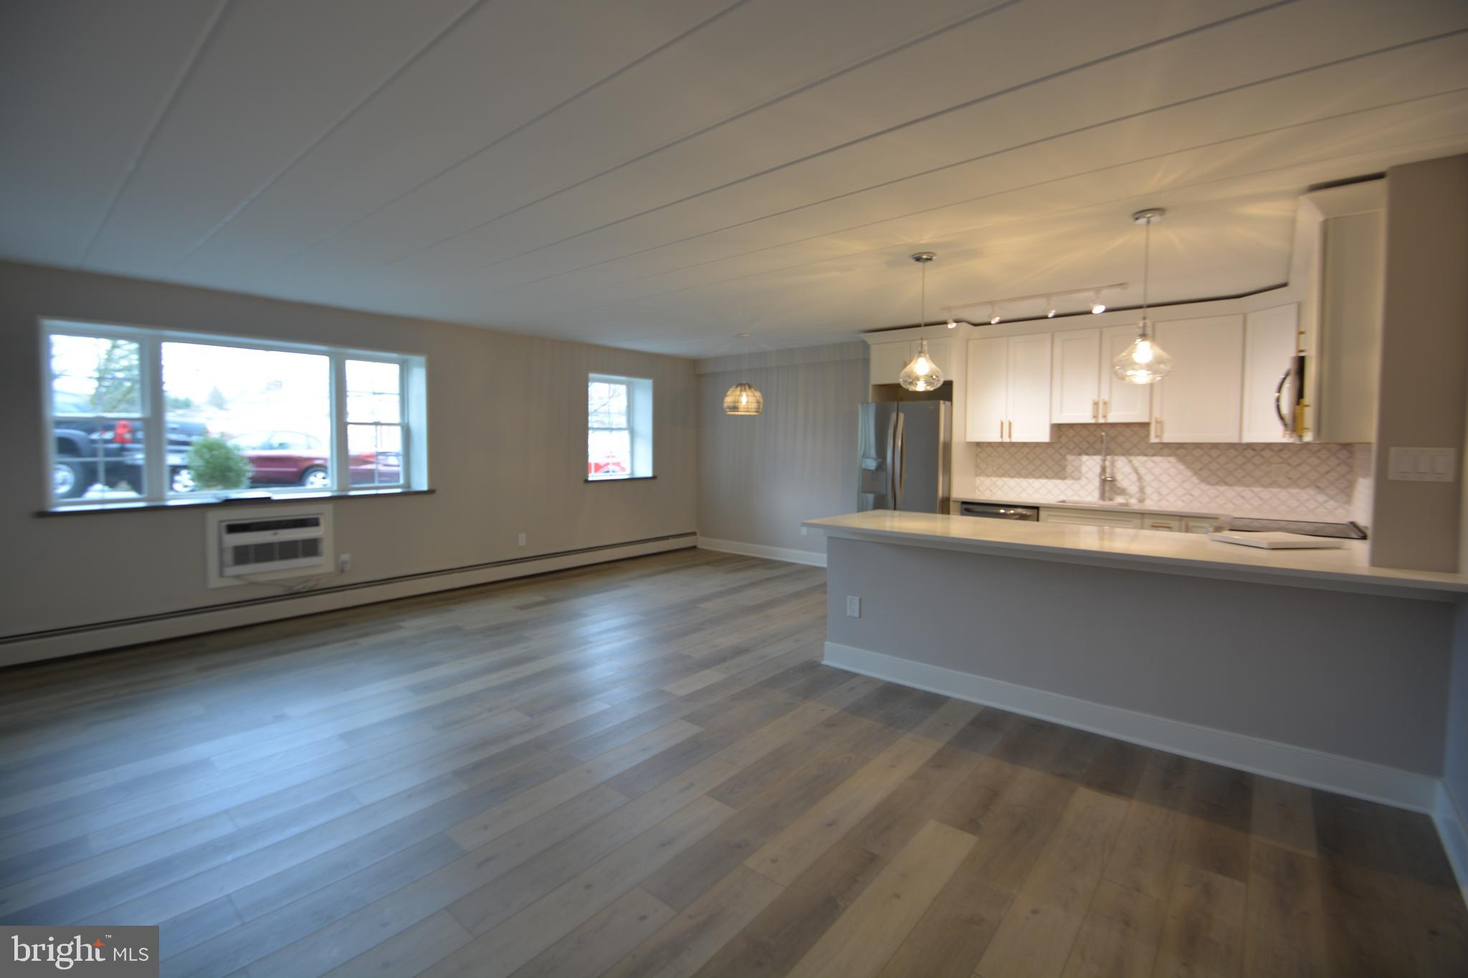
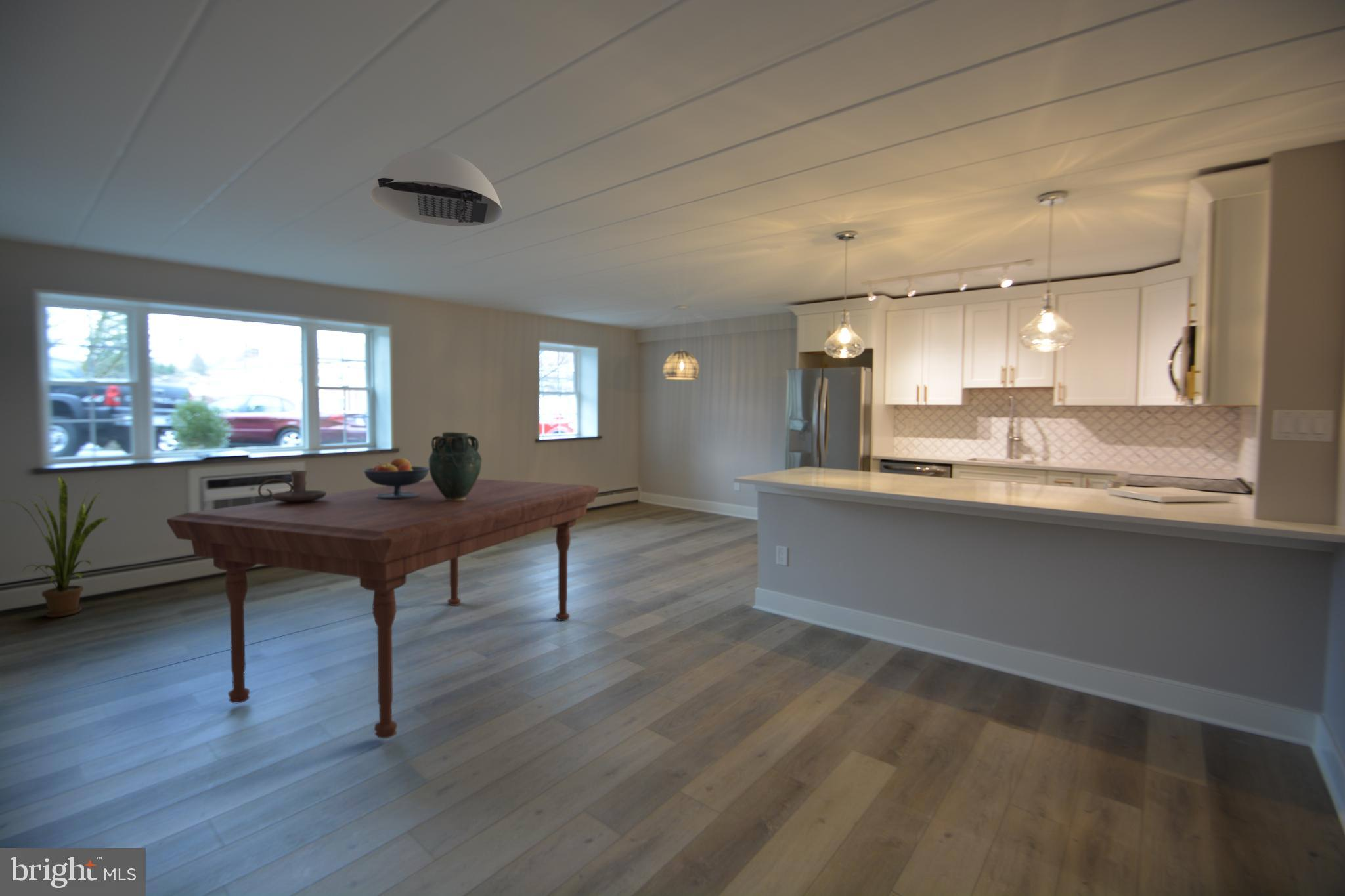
+ dining table [166,479,599,739]
+ vase [428,431,483,501]
+ house plant [0,475,110,618]
+ ceiling light [370,148,504,227]
+ candle holder [257,470,327,503]
+ fruit bowl [363,457,430,499]
